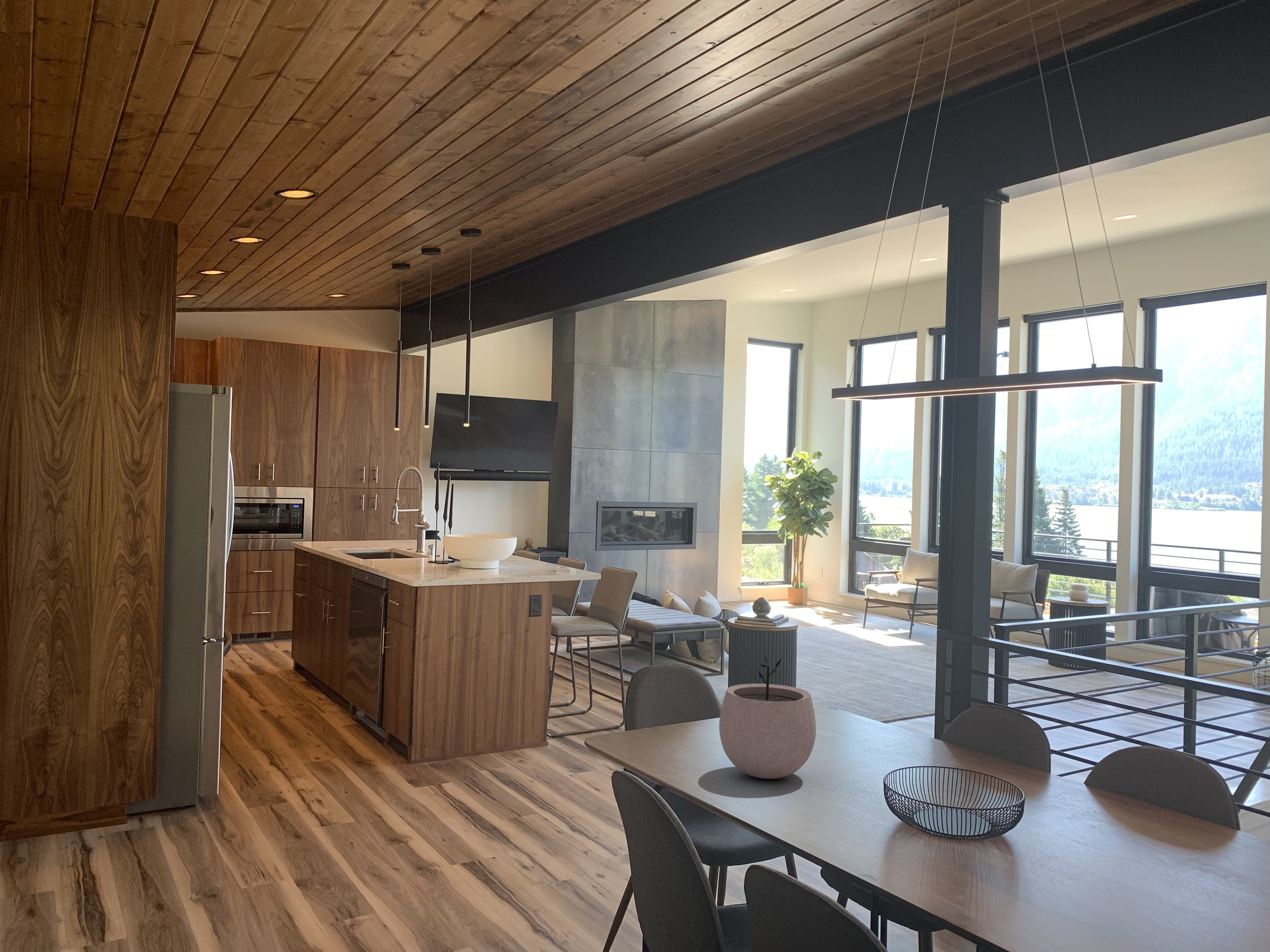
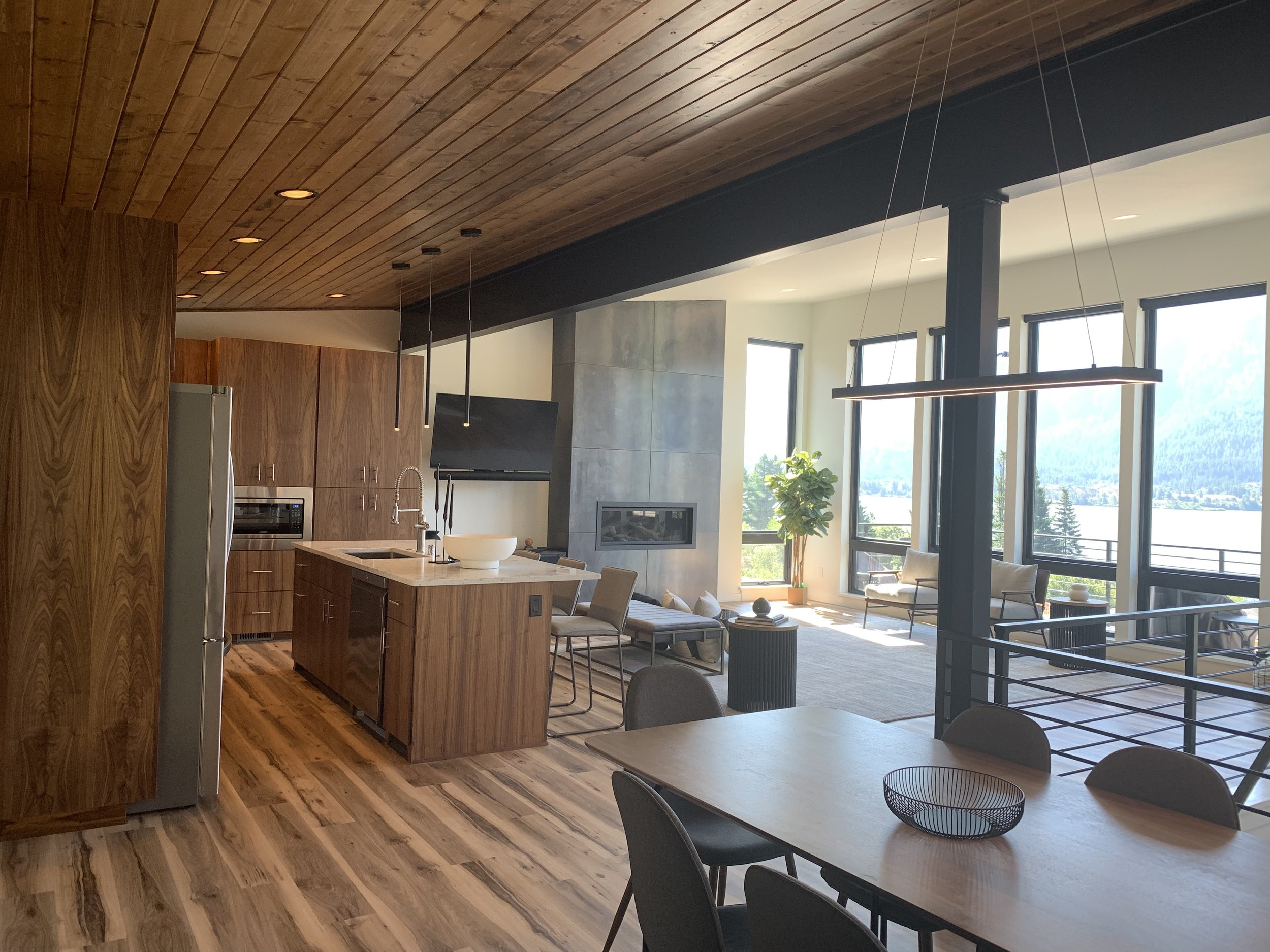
- plant pot [719,653,816,779]
